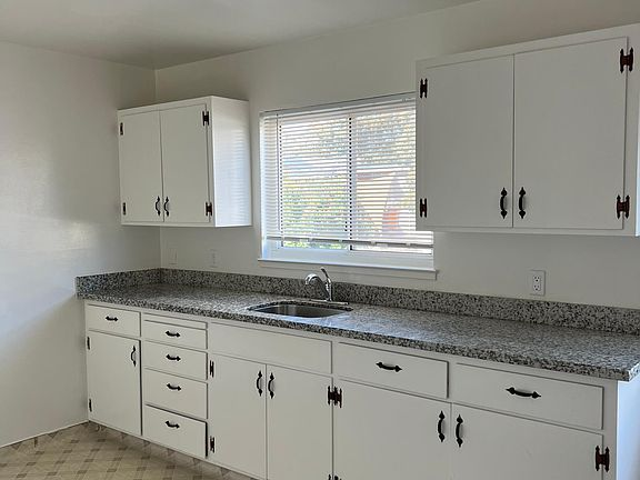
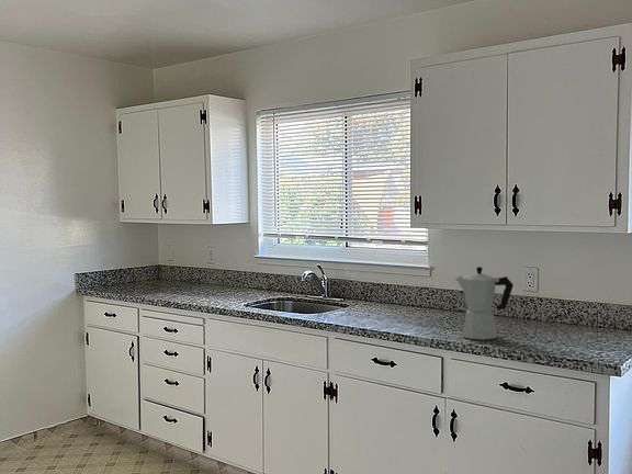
+ moka pot [454,266,515,341]
